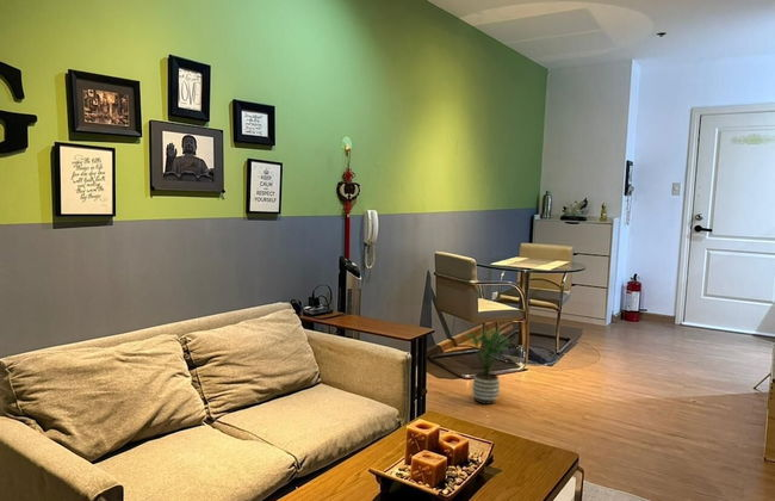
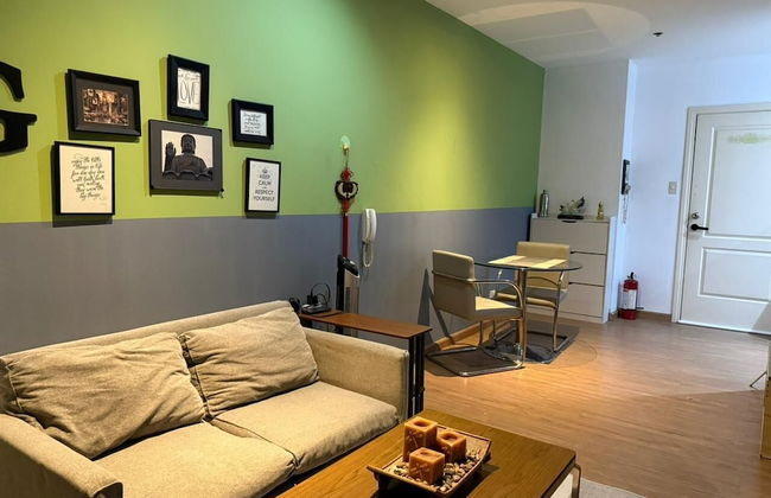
- potted plant [458,326,513,406]
